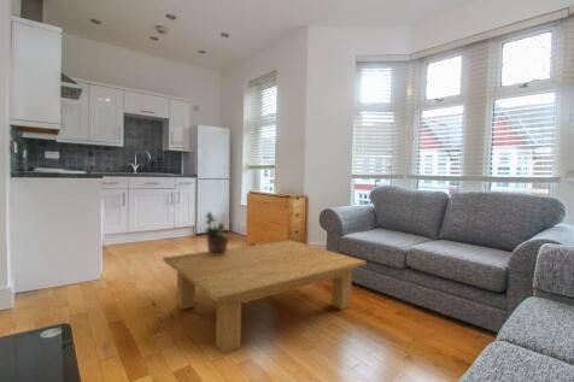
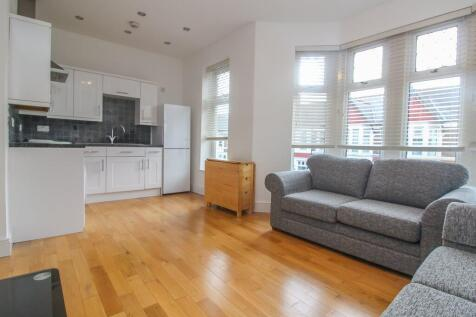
- potted plant [203,211,232,255]
- coffee table [162,239,368,354]
